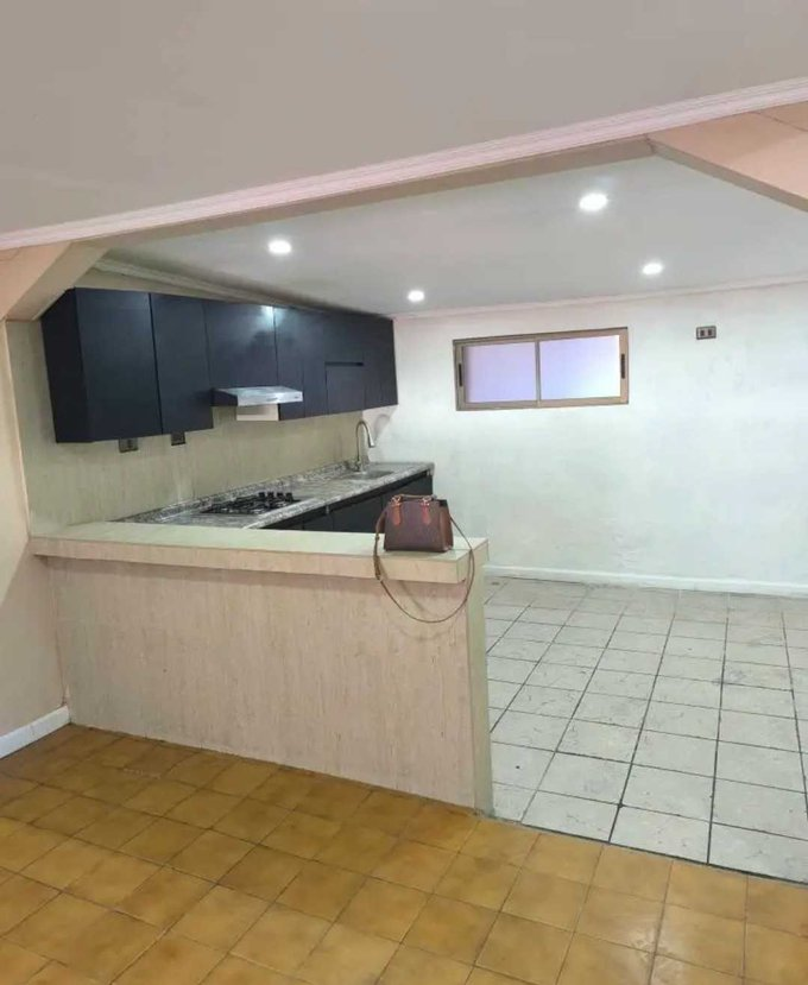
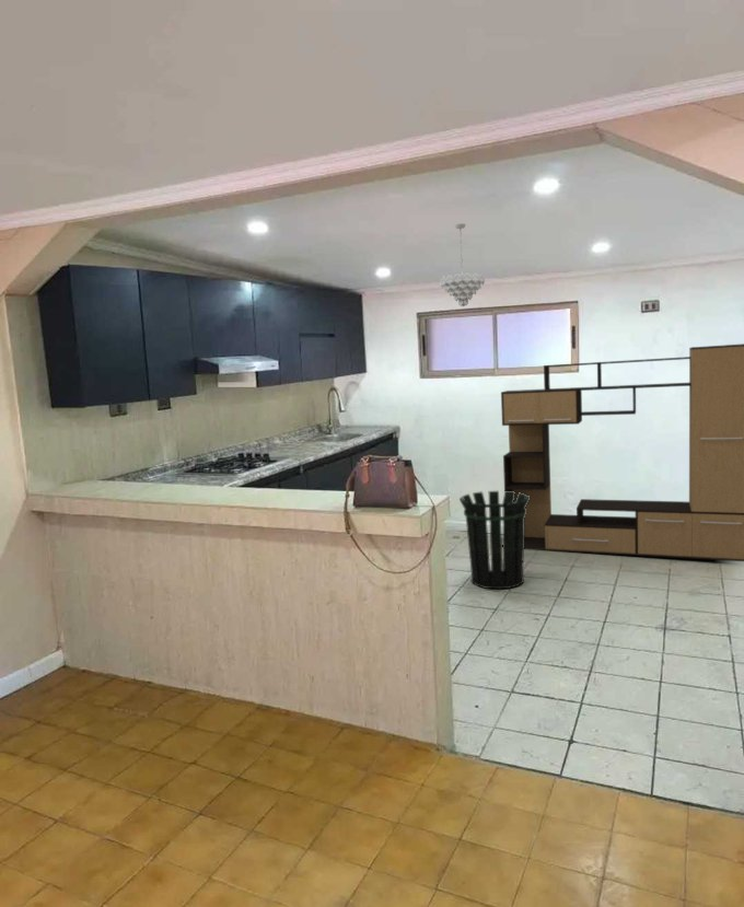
+ media console [500,342,744,562]
+ waste bin [458,490,530,590]
+ pendant light [440,223,486,307]
